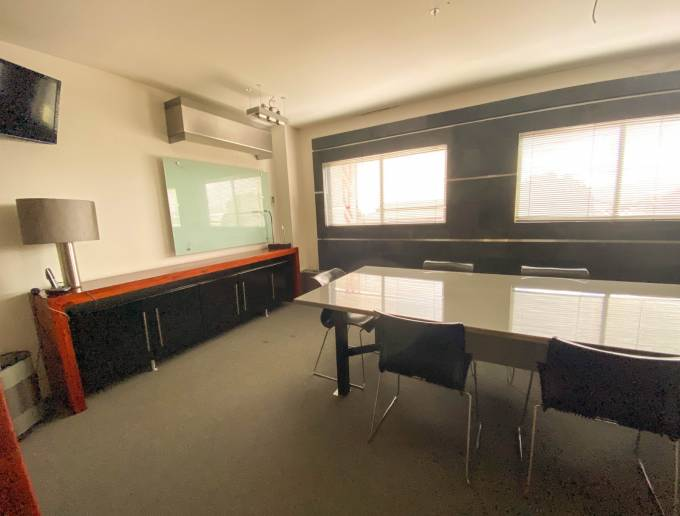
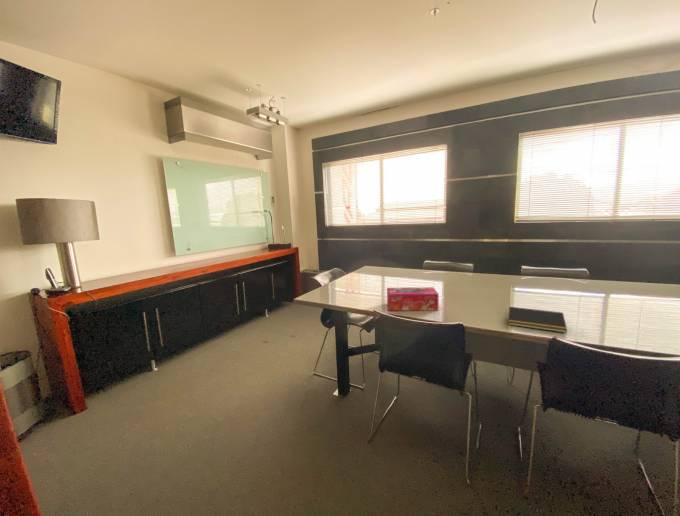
+ tissue box [386,286,439,311]
+ notepad [507,306,568,334]
